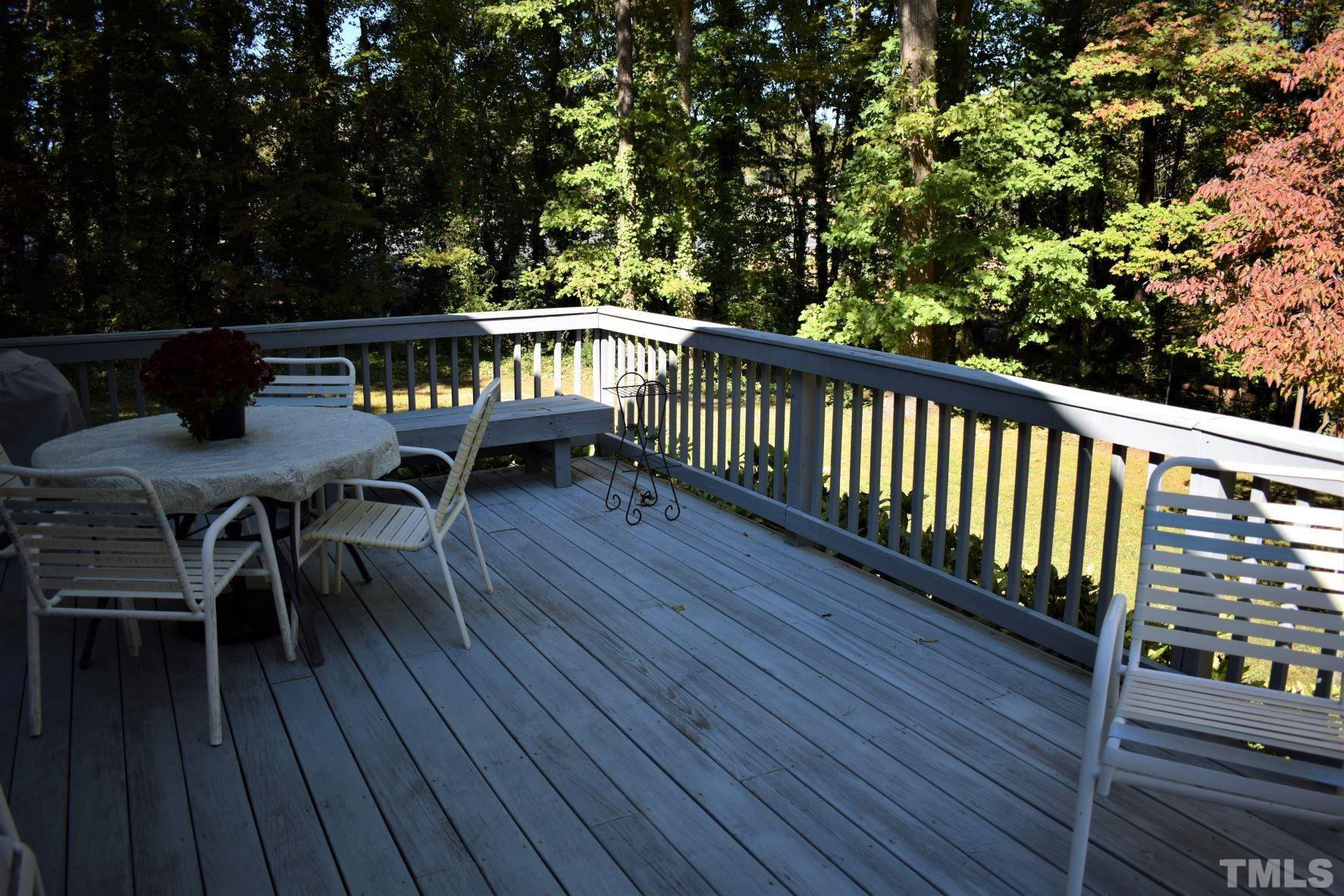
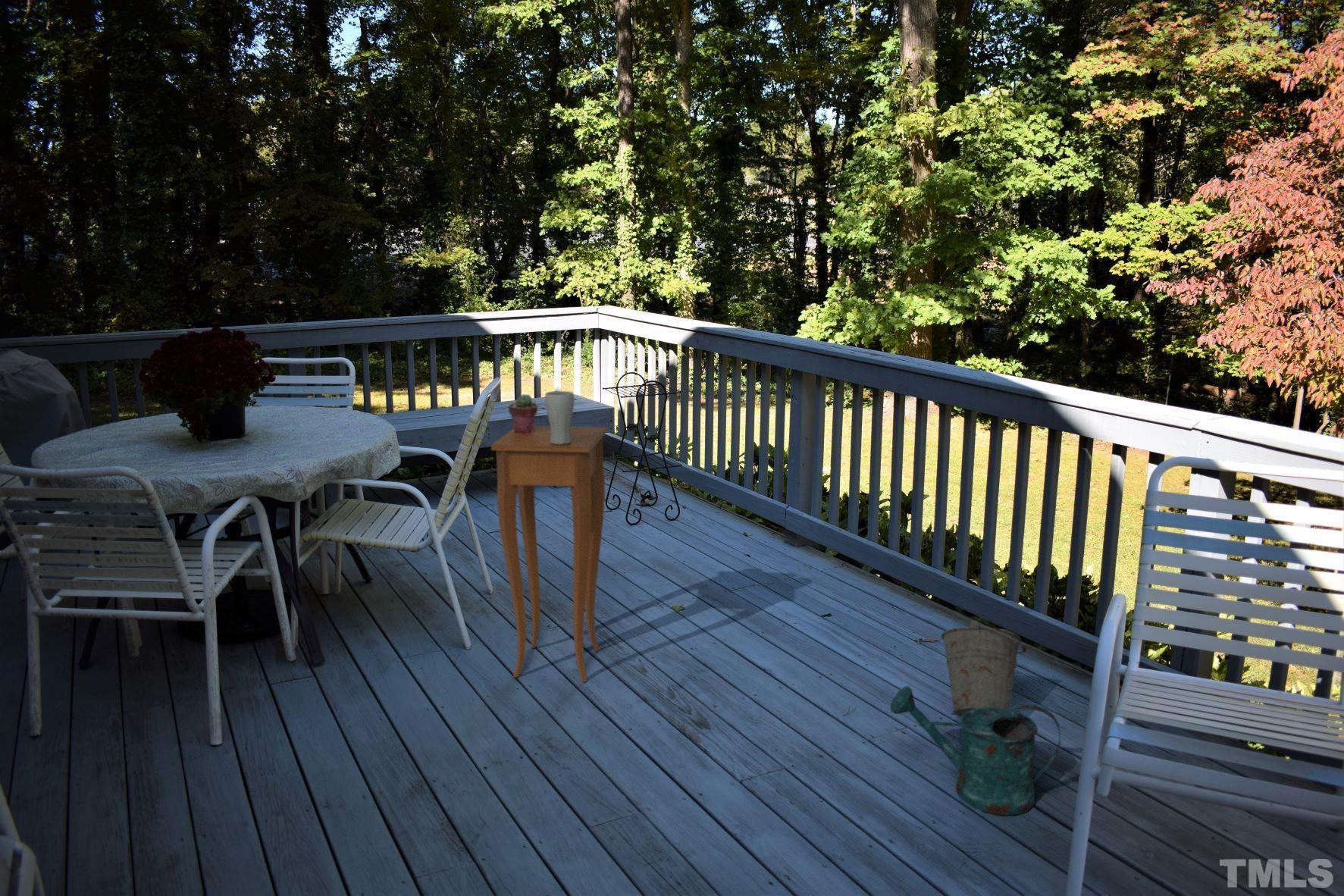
+ drinking glass [544,390,575,444]
+ watering can [889,685,1061,816]
+ side table [490,425,607,683]
+ bucket [940,620,1028,717]
+ potted succulent [508,393,539,434]
